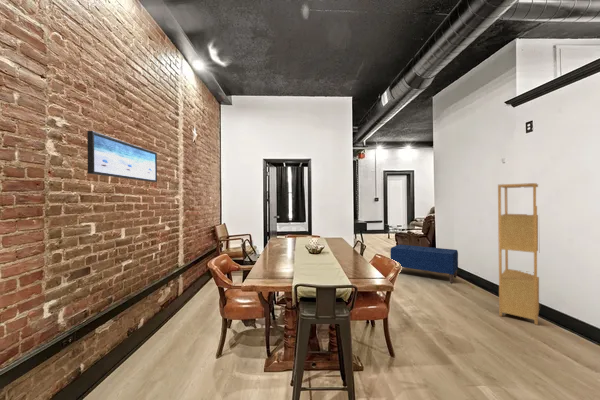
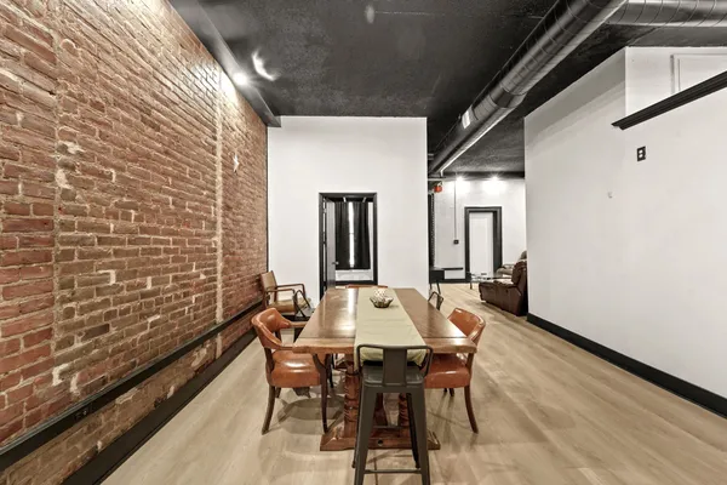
- bench [390,243,459,284]
- shelving unit [497,182,540,326]
- wall art [86,130,158,183]
